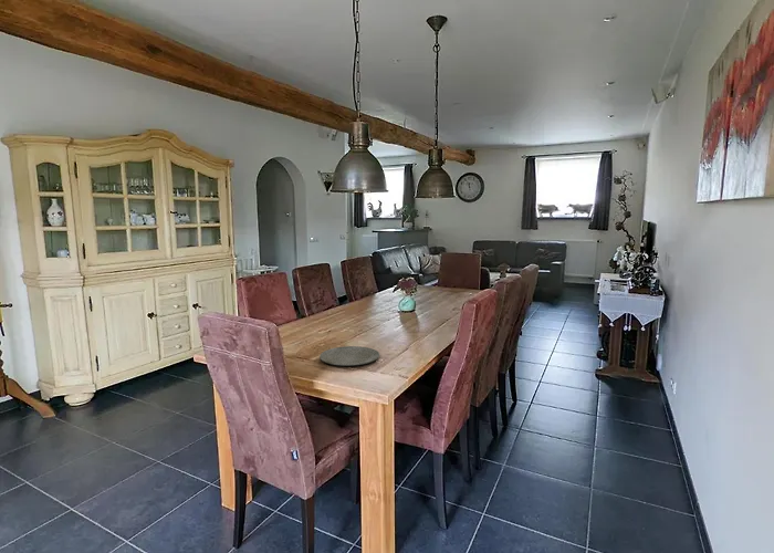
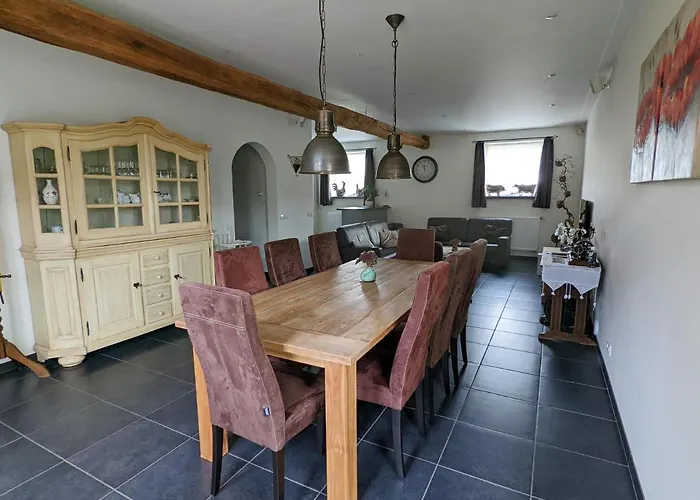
- plate [318,345,380,366]
